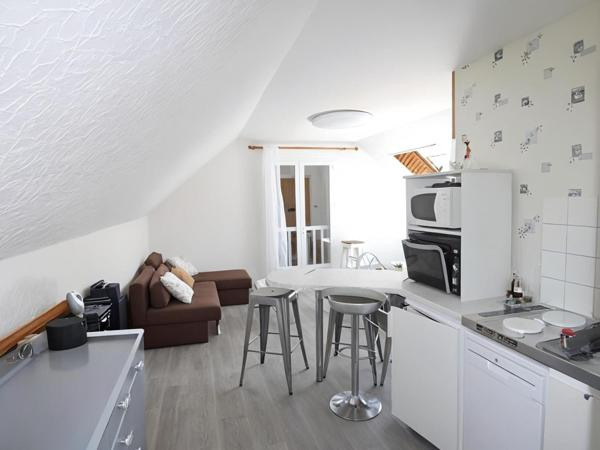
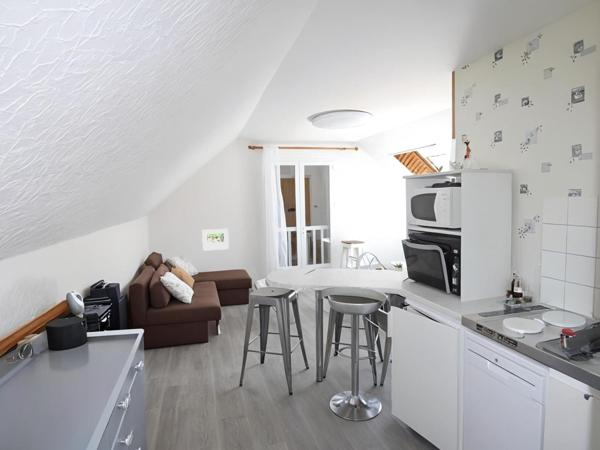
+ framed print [201,228,230,252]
